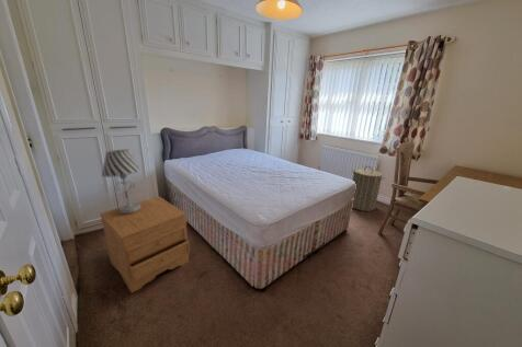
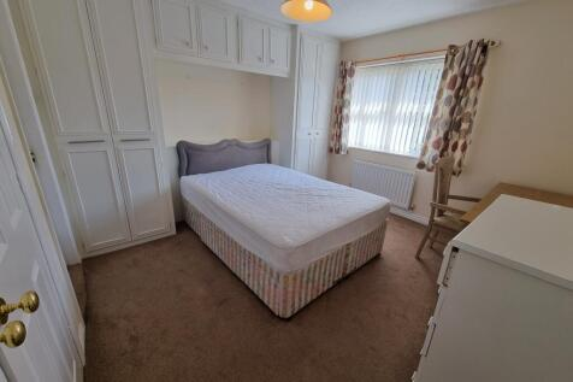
- nightstand [99,195,191,294]
- laundry hamper [351,165,386,212]
- table lamp [101,149,143,213]
